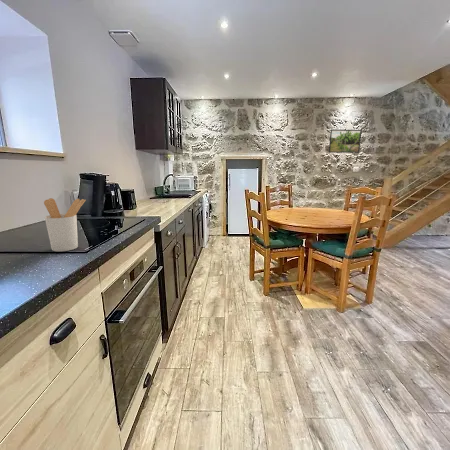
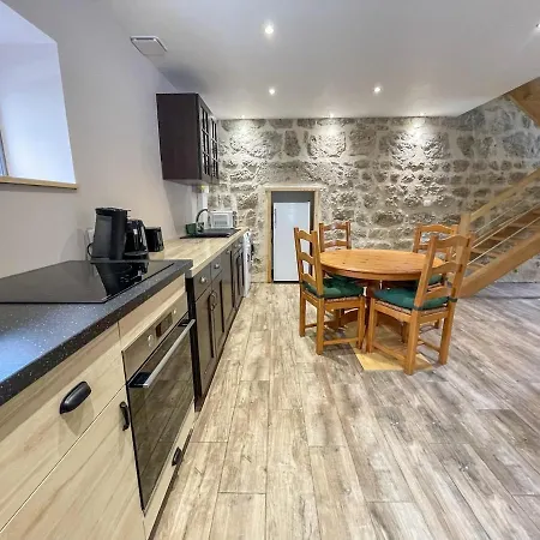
- utensil holder [43,197,87,252]
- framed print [328,128,363,154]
